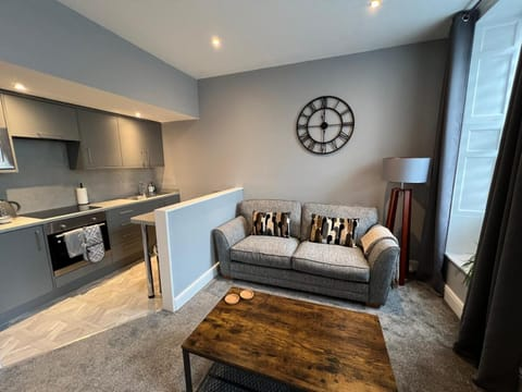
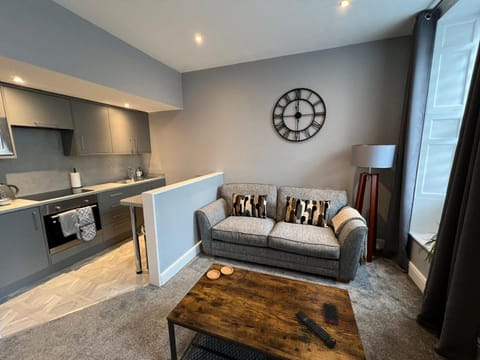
+ remote control [294,310,338,348]
+ cell phone [322,302,340,326]
